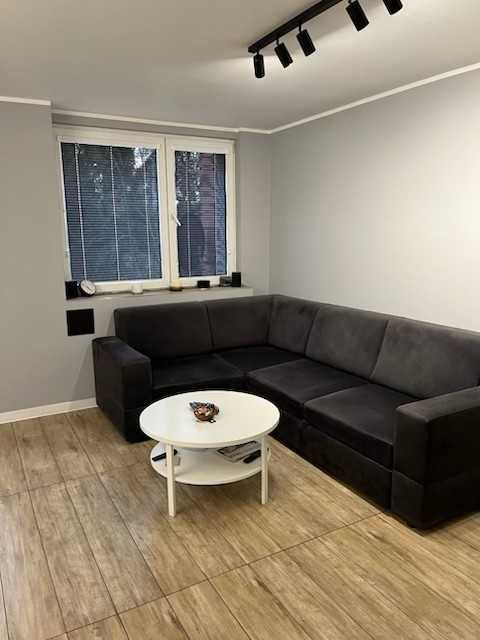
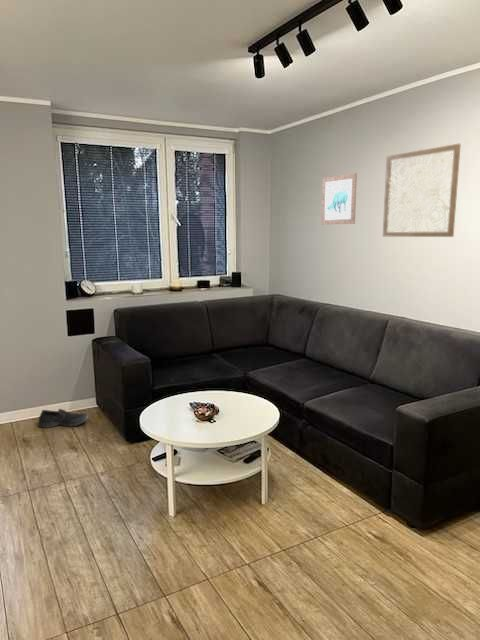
+ wall art [382,143,462,238]
+ shoe [37,408,89,429]
+ wall art [320,172,358,226]
